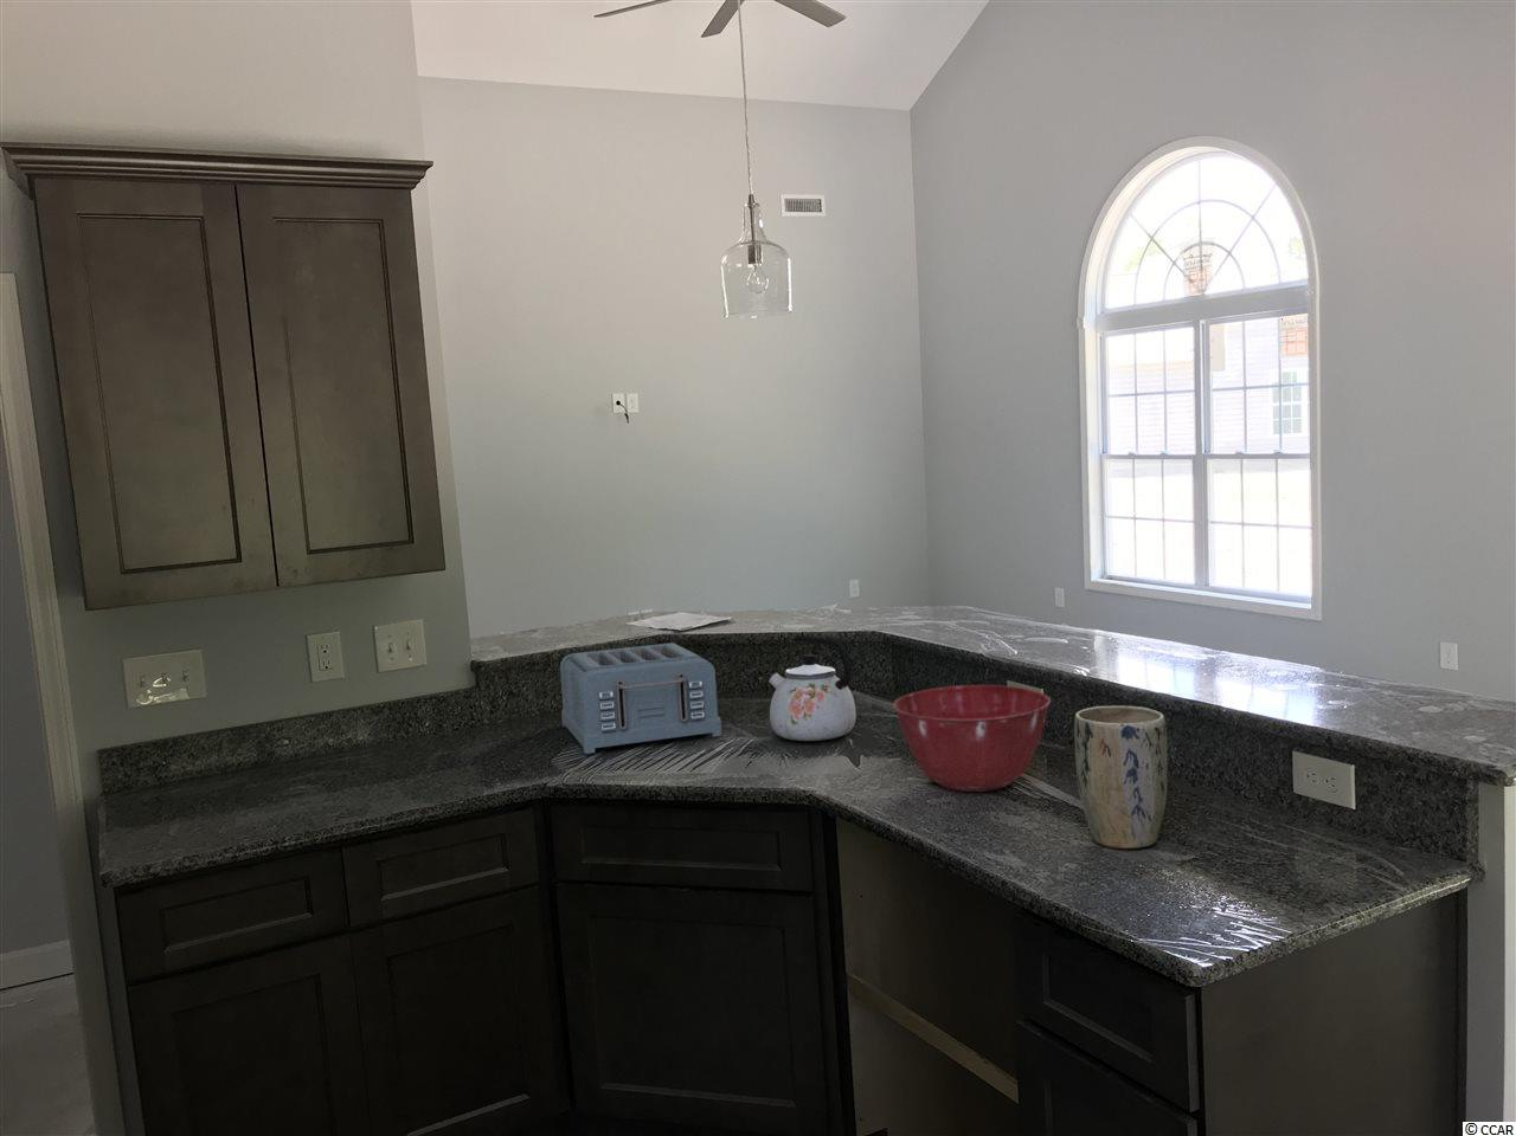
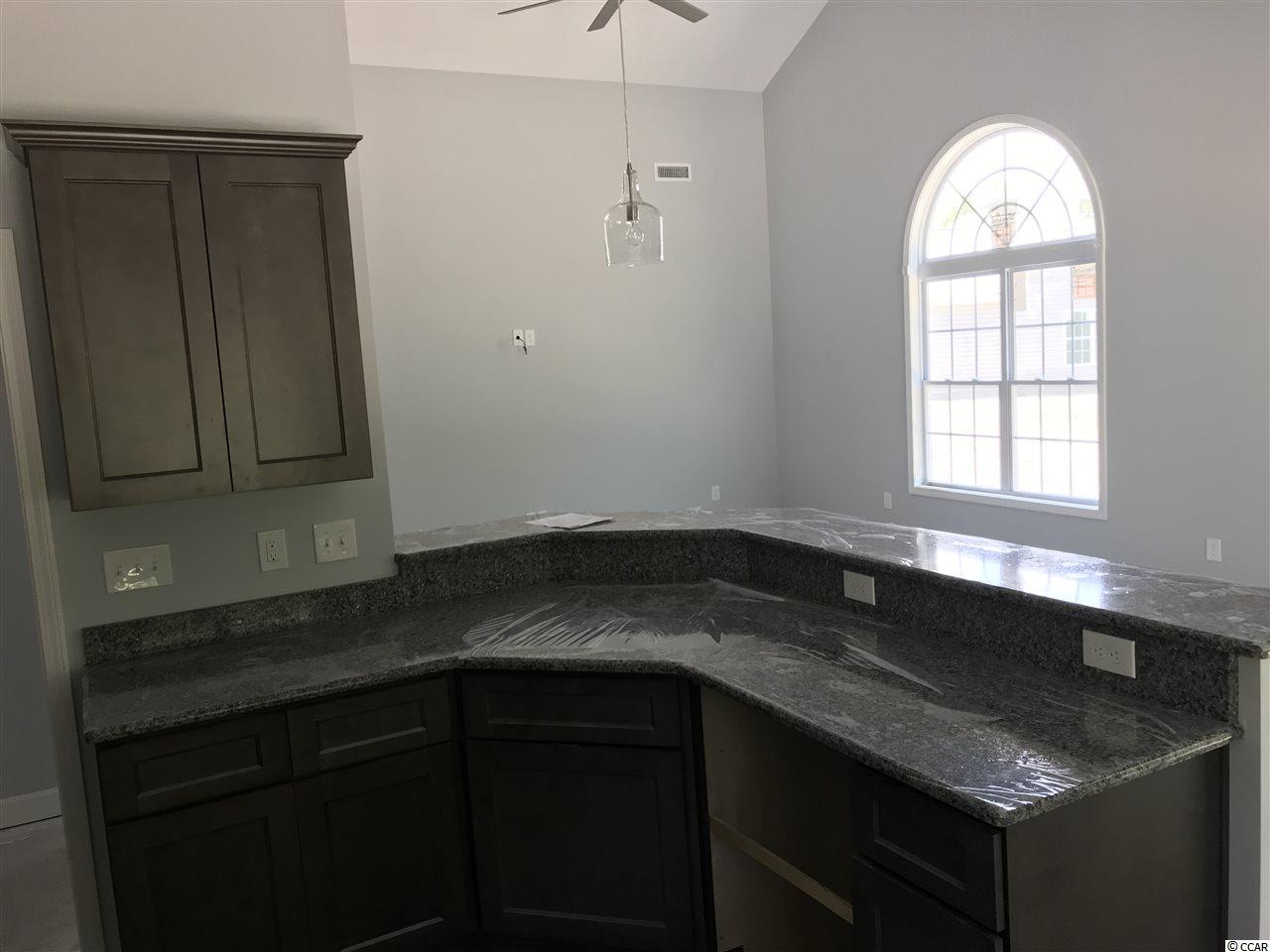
- plant pot [1073,705,1169,850]
- kettle [768,635,857,742]
- mixing bowl [892,684,1052,792]
- toaster [559,641,722,755]
